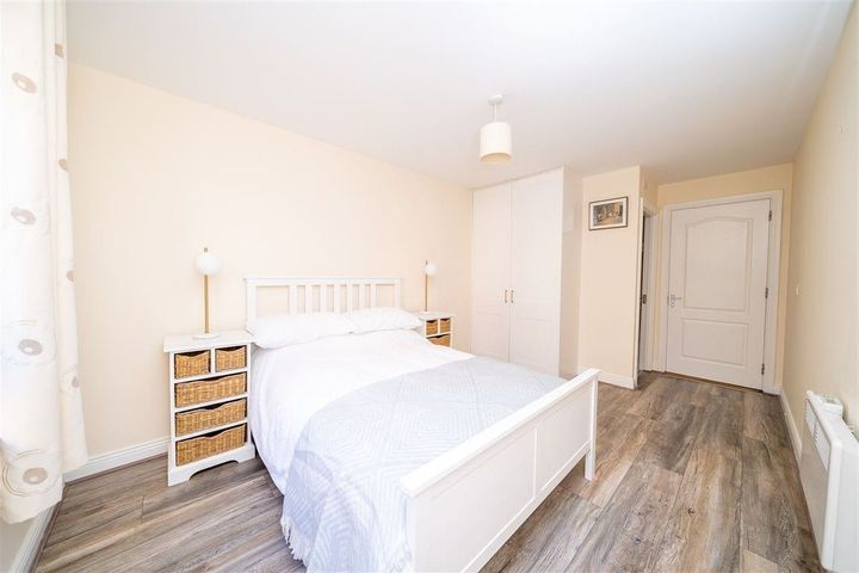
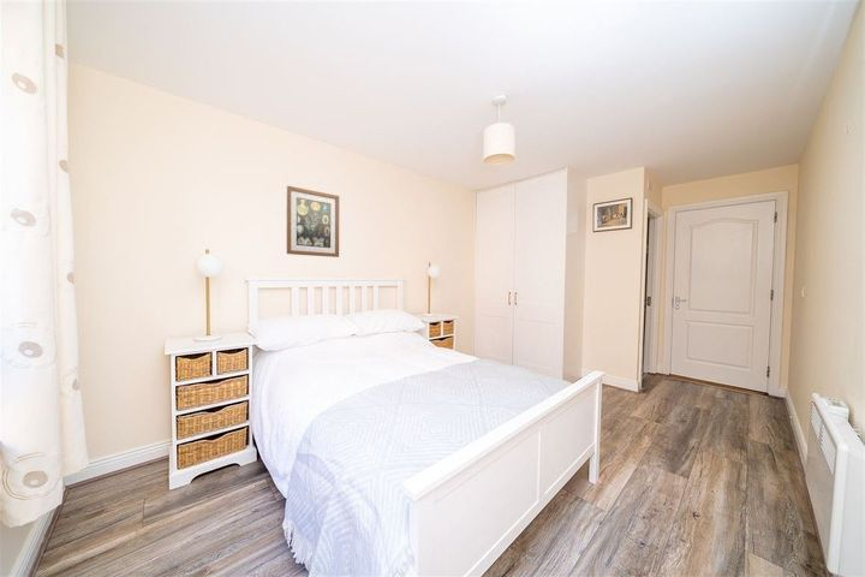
+ wall art [286,185,340,258]
